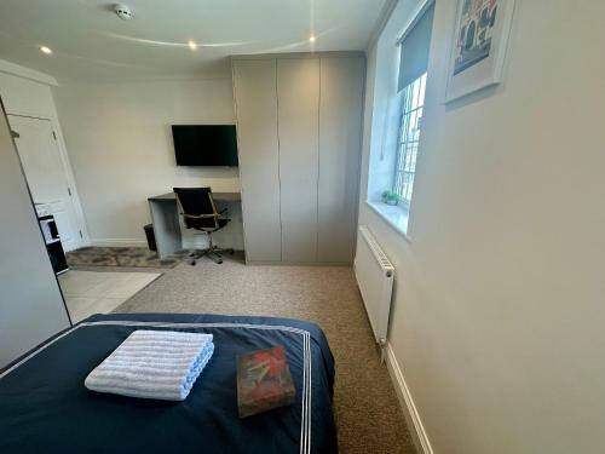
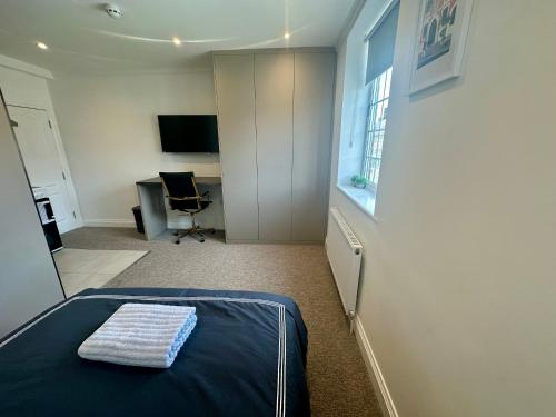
- rug [64,245,198,269]
- book [236,345,296,419]
